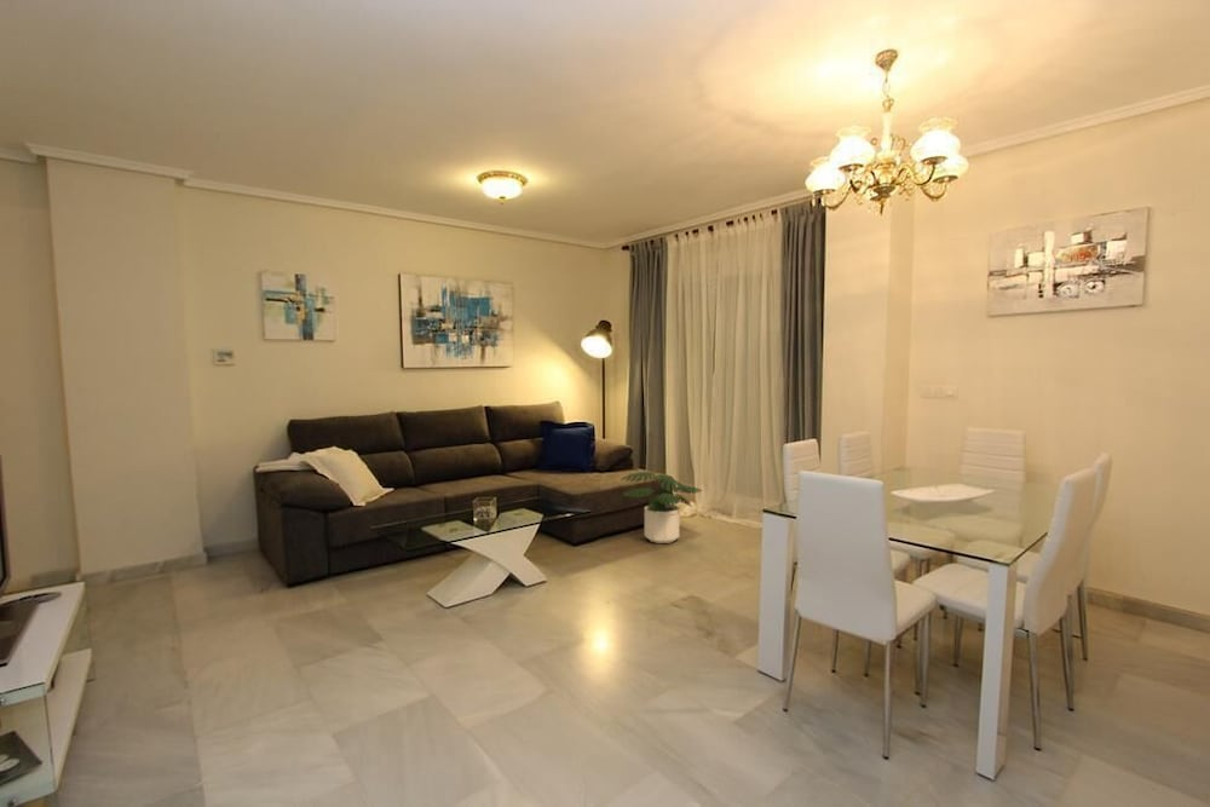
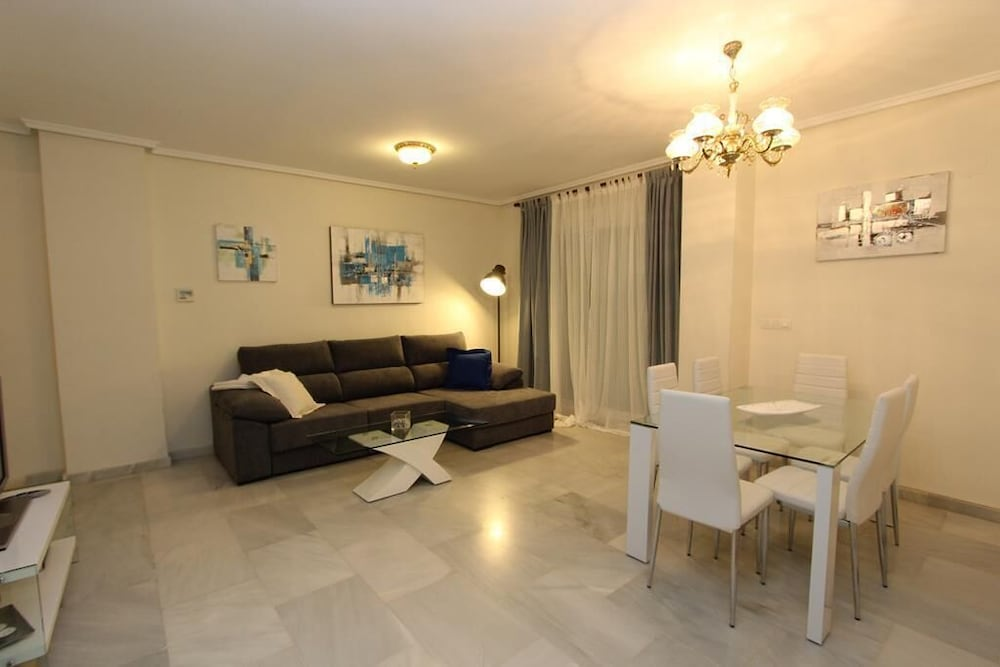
- potted plant [620,471,702,544]
